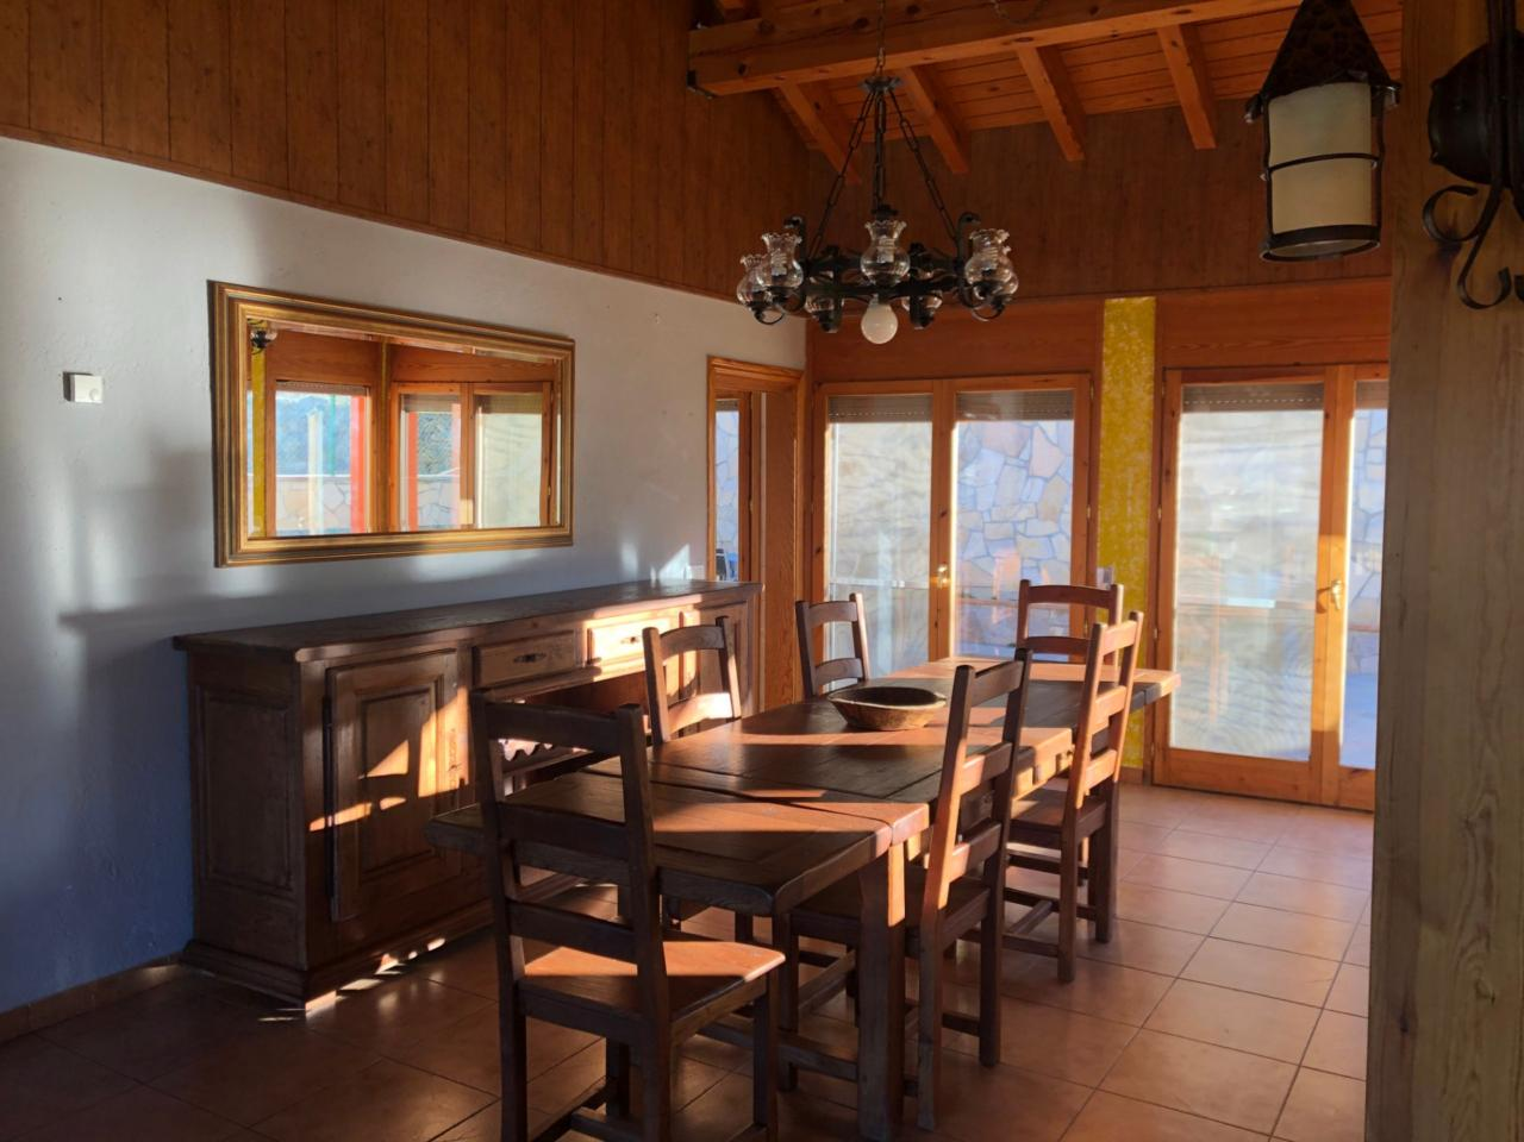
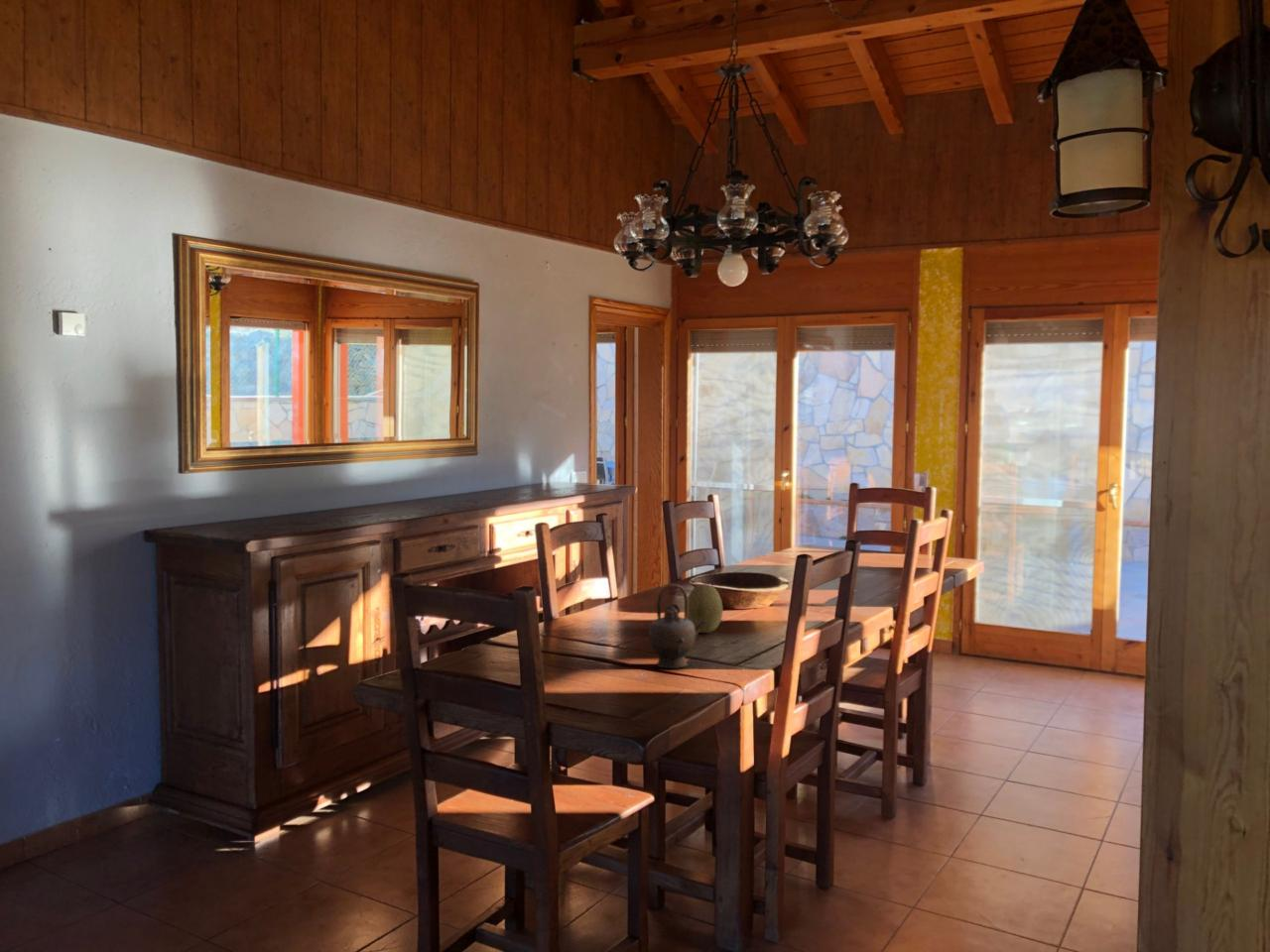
+ teapot [648,583,706,669]
+ fruit [687,583,723,634]
